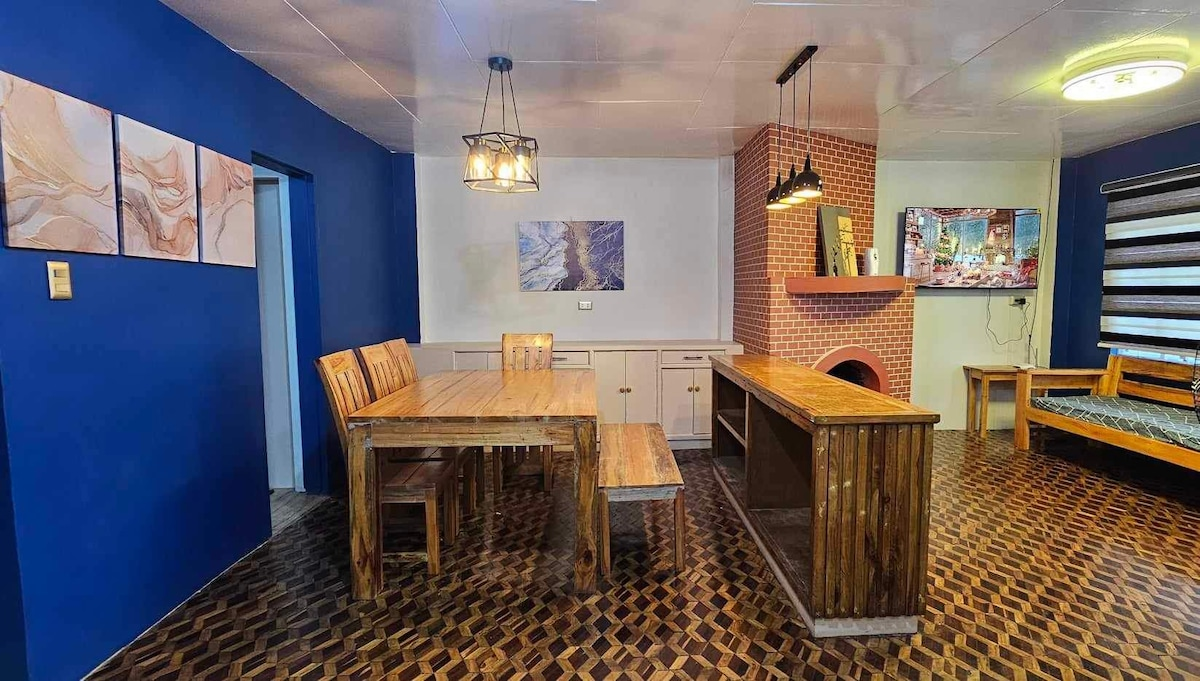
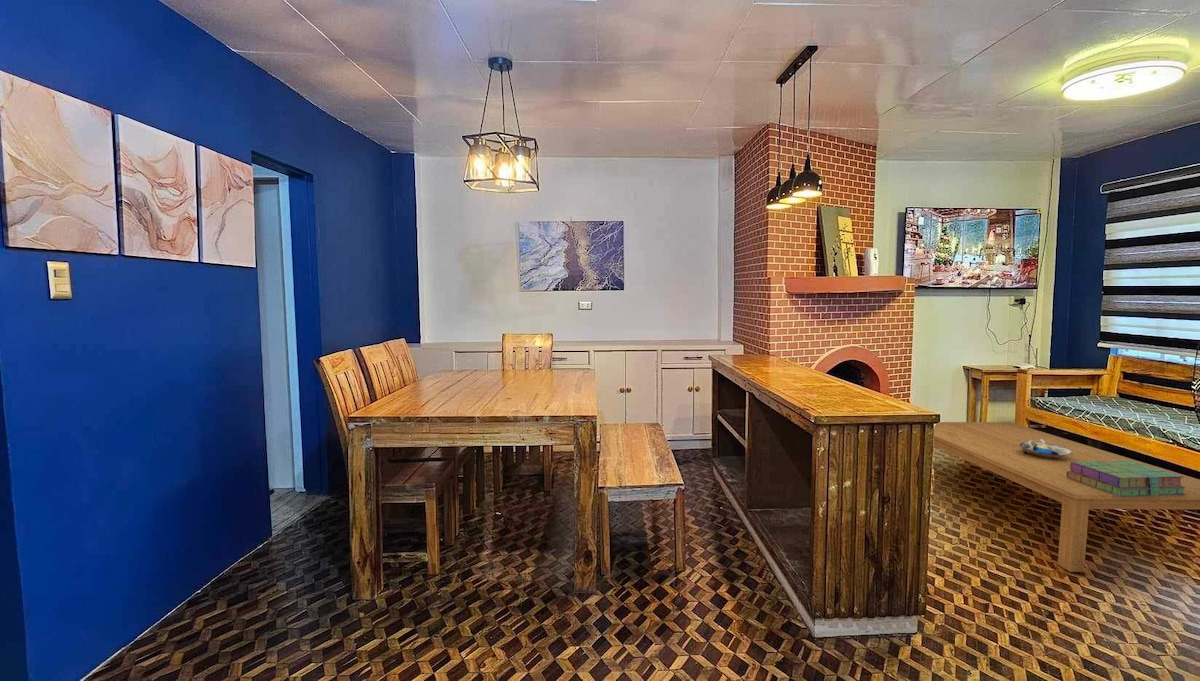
+ coffee table [933,421,1200,573]
+ decorative bowl [1019,439,1072,459]
+ stack of books [1066,461,1187,497]
